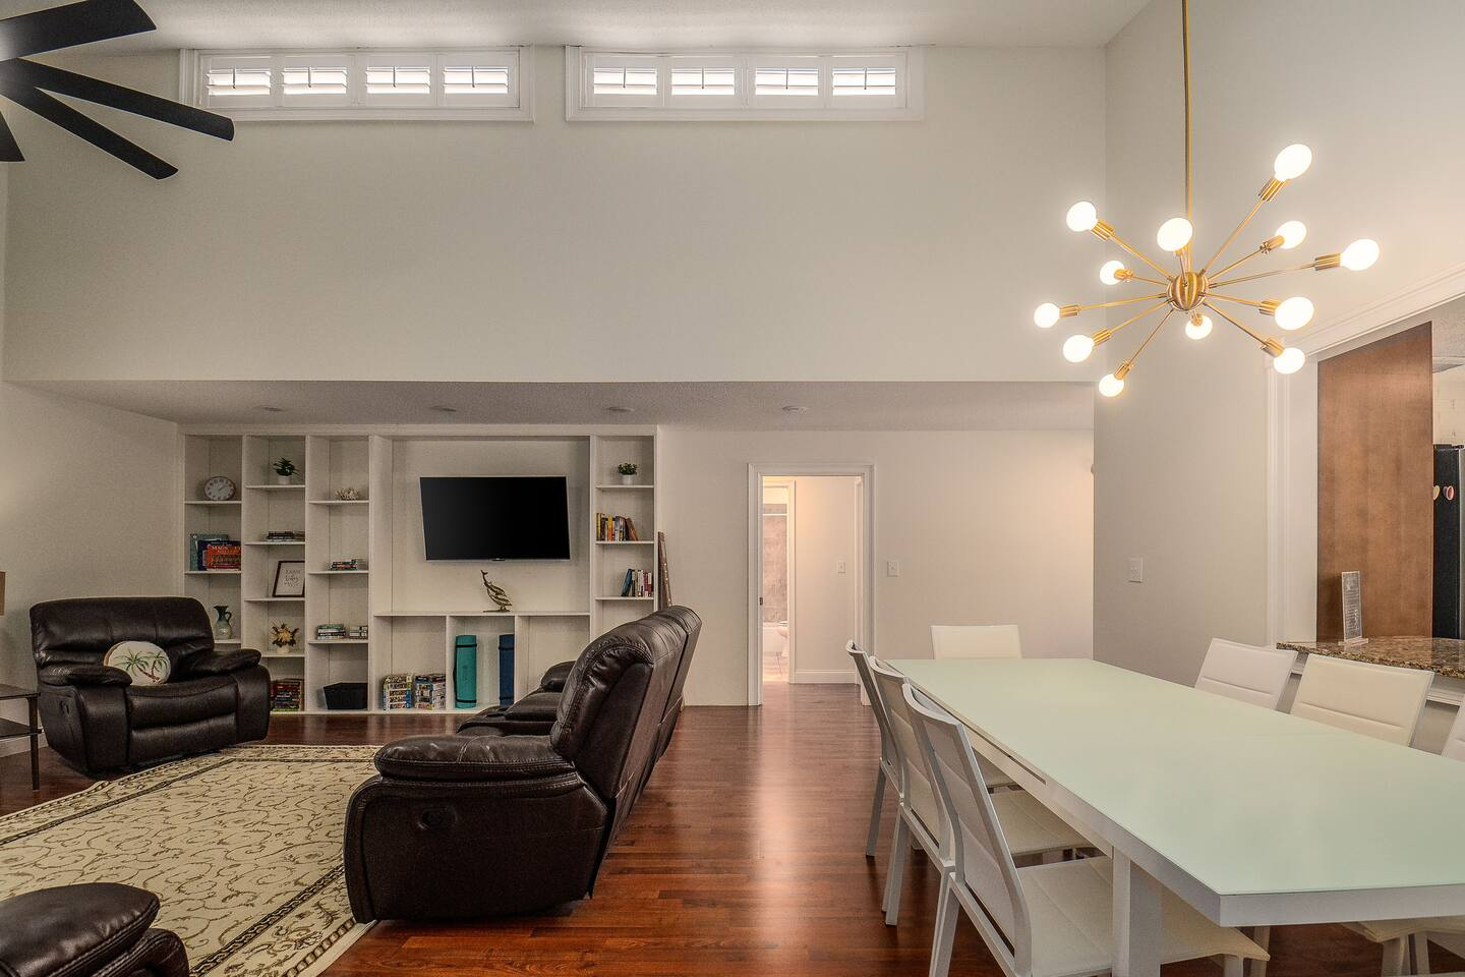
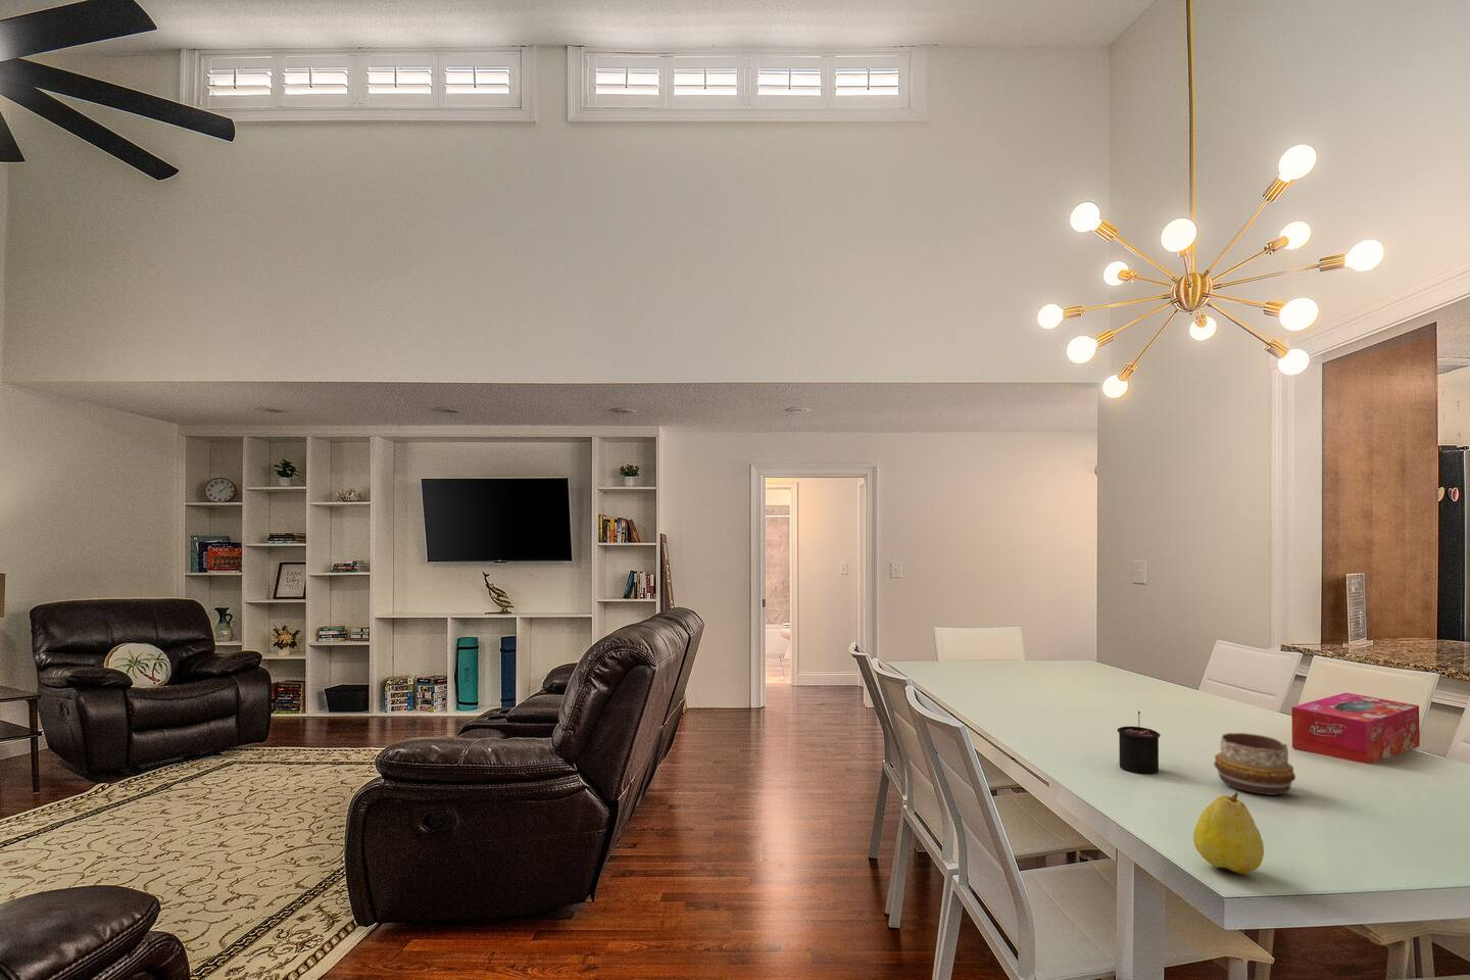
+ candle [1116,711,1162,774]
+ decorative bowl [1213,732,1296,796]
+ tissue box [1291,692,1421,765]
+ fruit [1192,791,1264,875]
